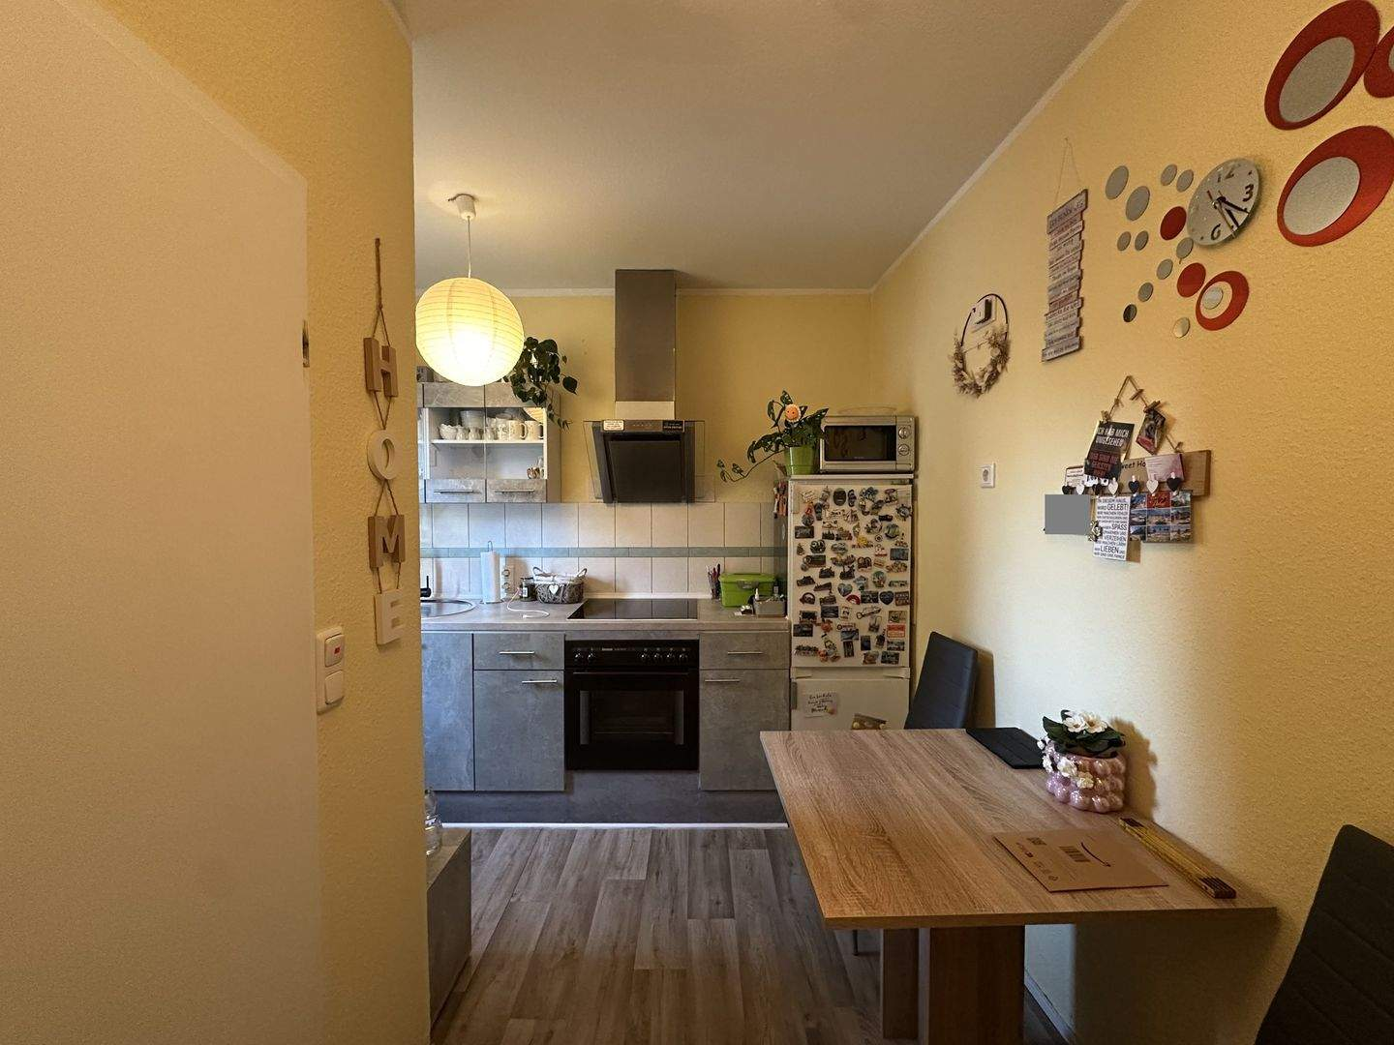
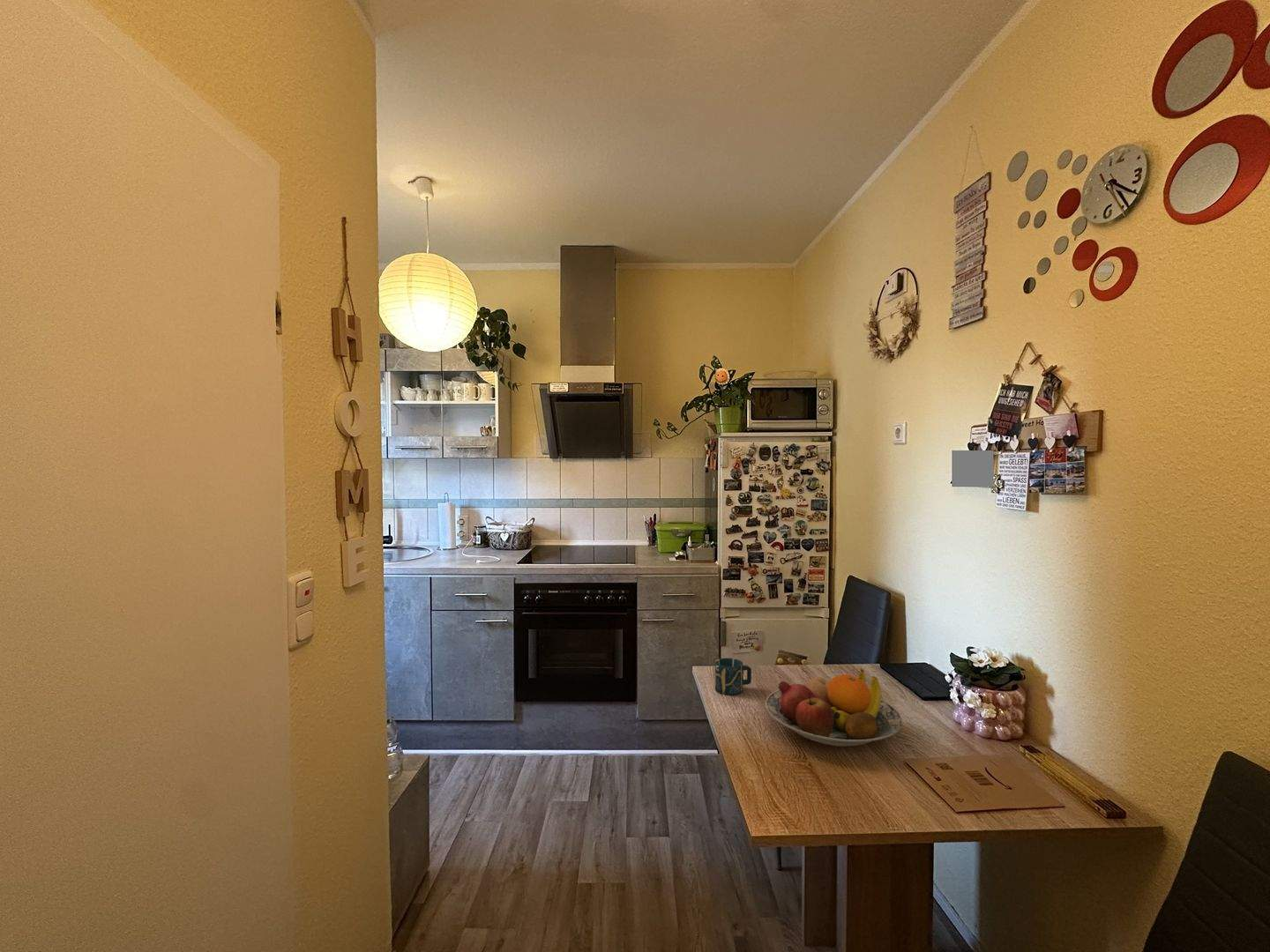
+ fruit bowl [765,668,903,747]
+ cup [714,658,752,696]
